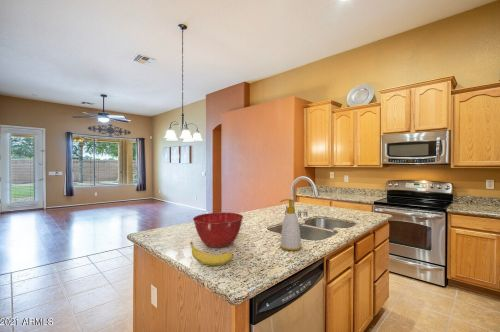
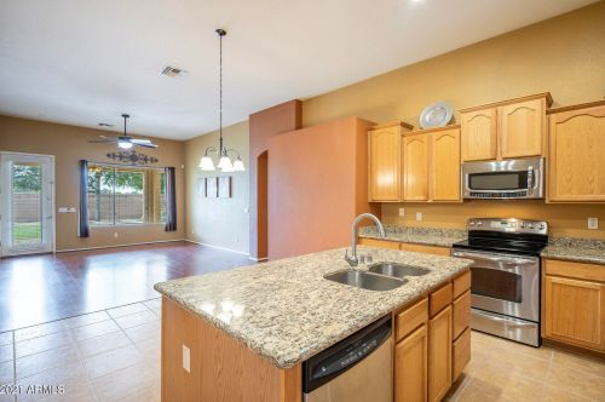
- soap bottle [279,198,302,252]
- fruit [189,241,234,266]
- mixing bowl [192,211,244,249]
